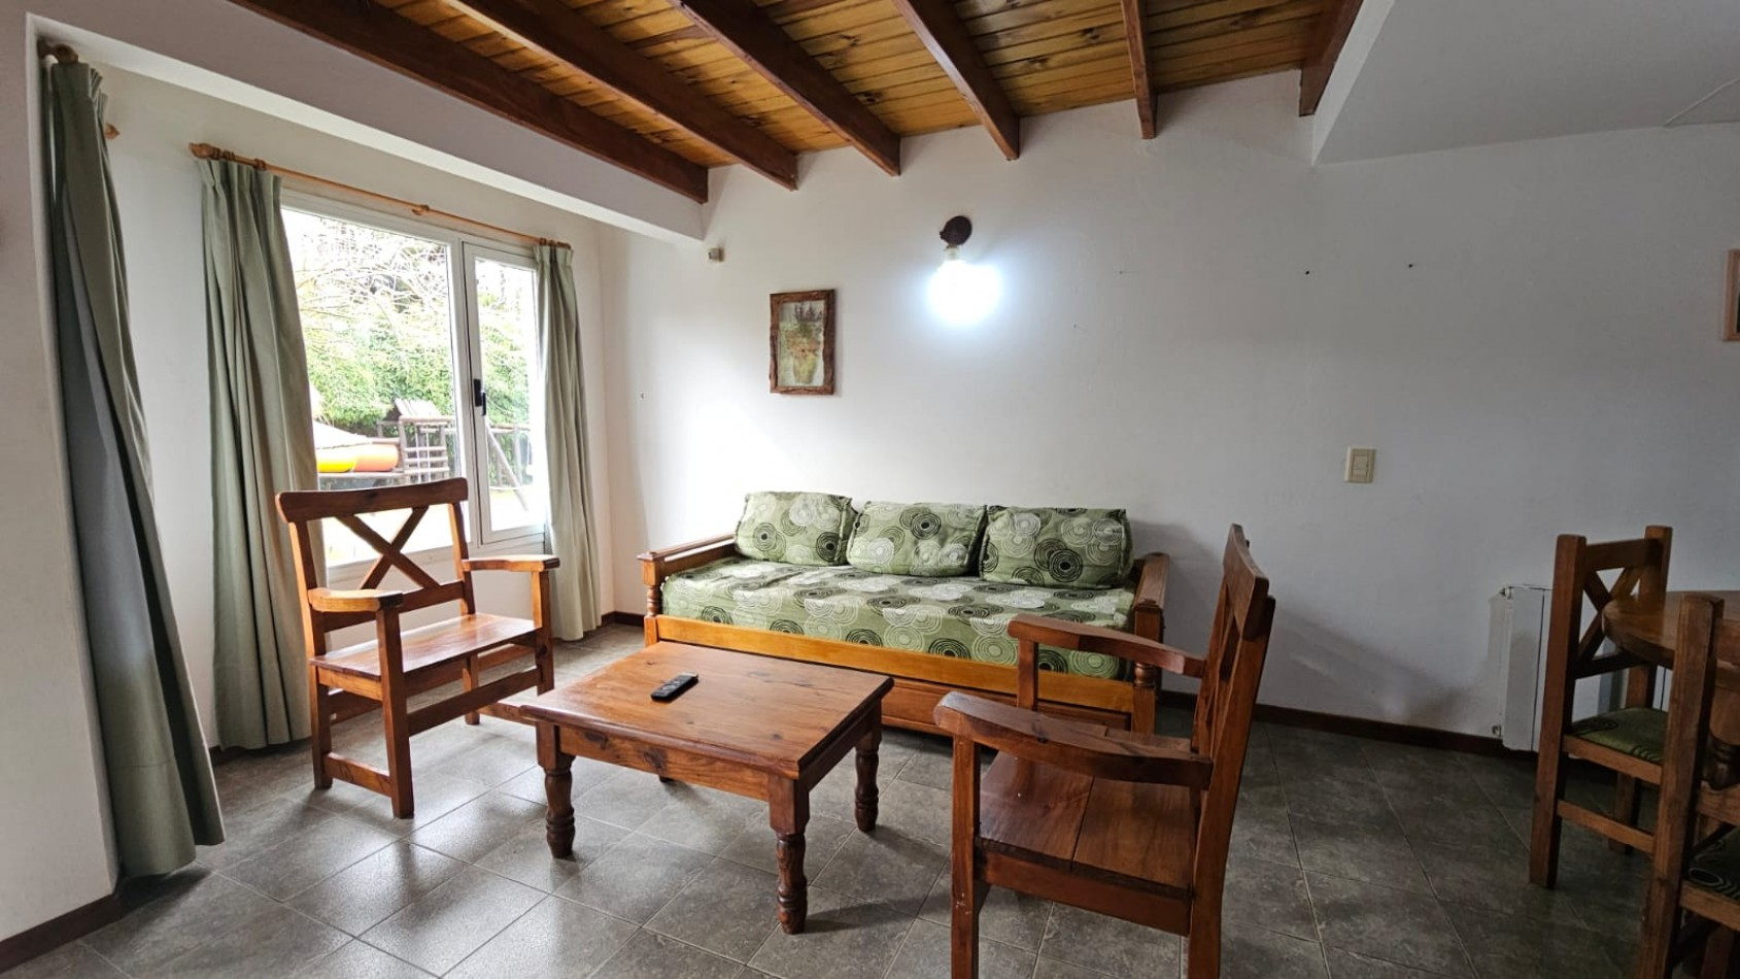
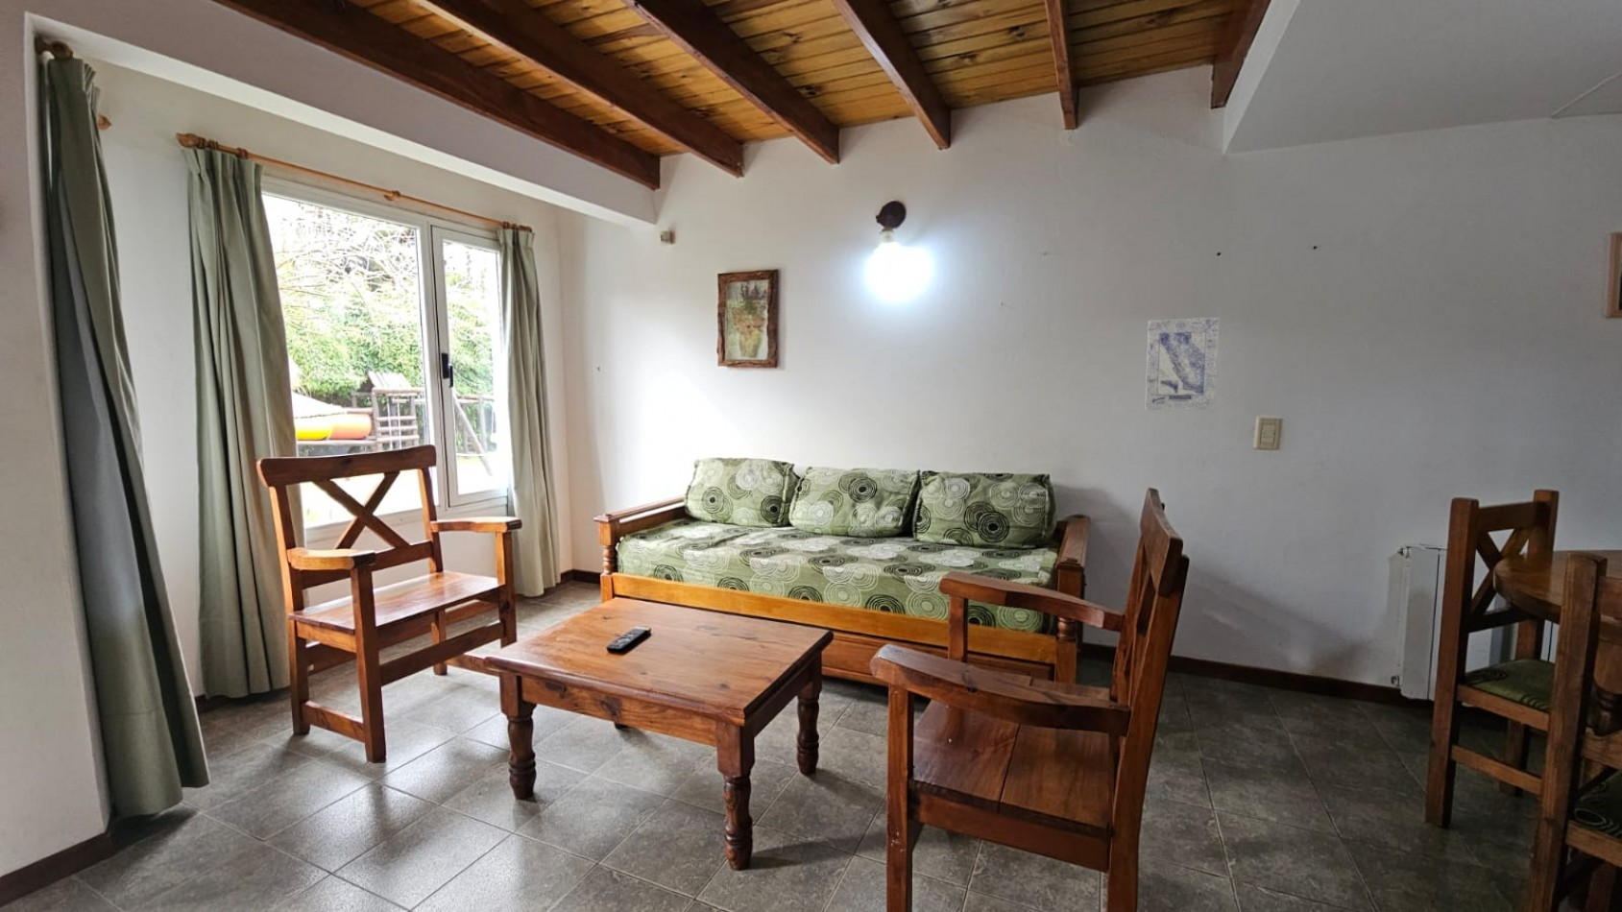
+ wall art [1144,316,1221,411]
